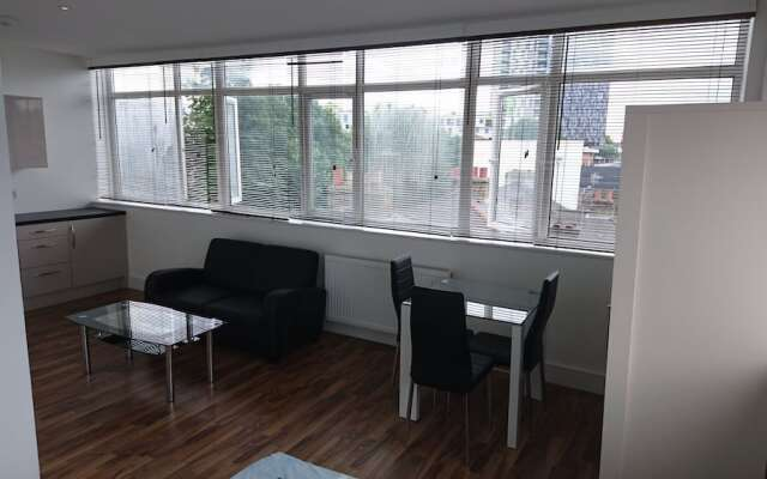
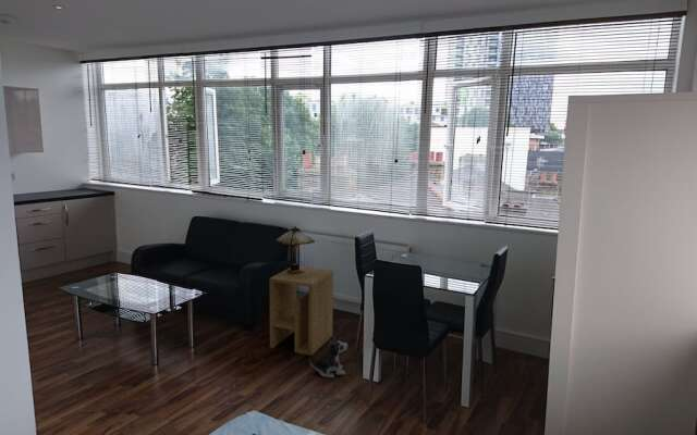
+ plush toy [308,333,348,378]
+ side table [268,265,334,357]
+ table lamp [274,225,316,274]
